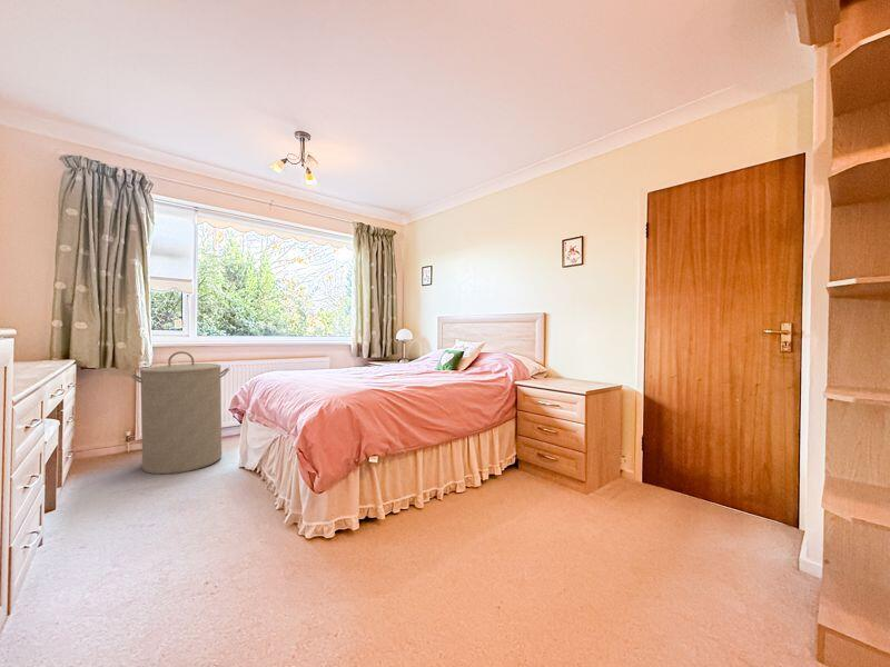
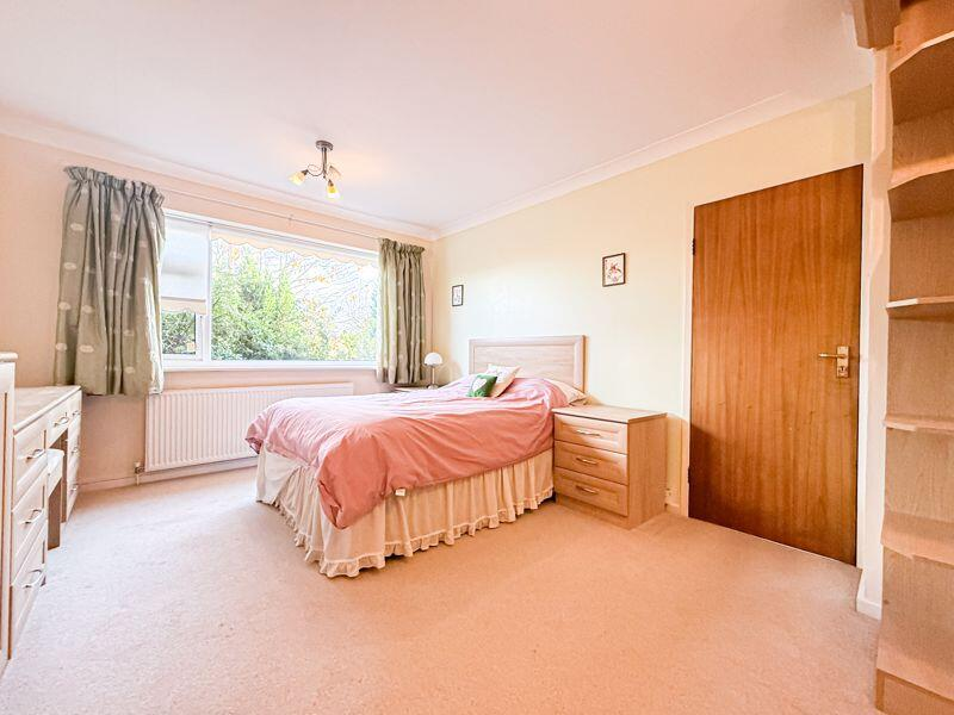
- laundry hamper [129,350,230,475]
